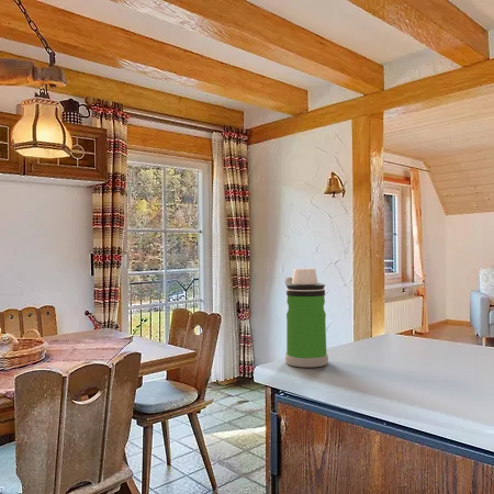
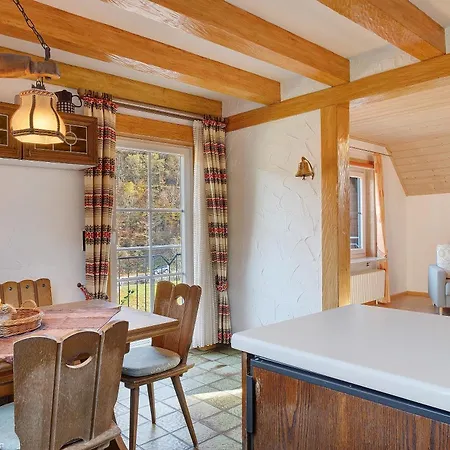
- water bottle [284,268,329,368]
